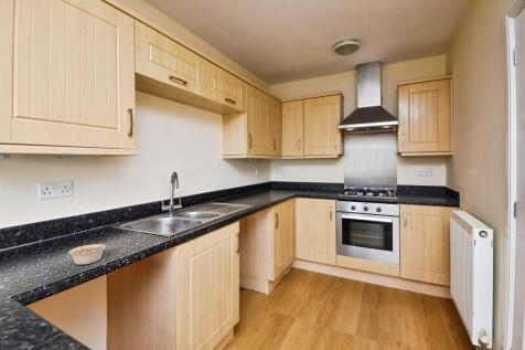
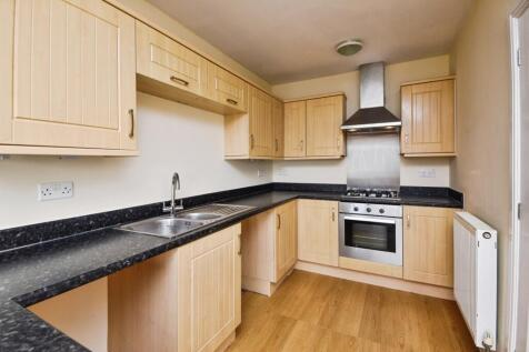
- legume [67,240,113,266]
